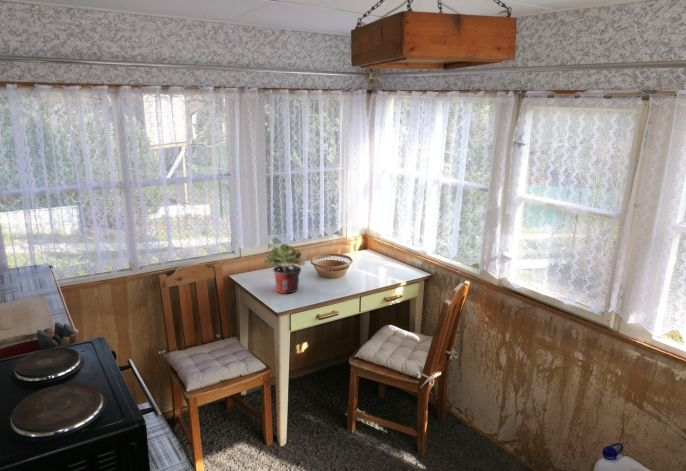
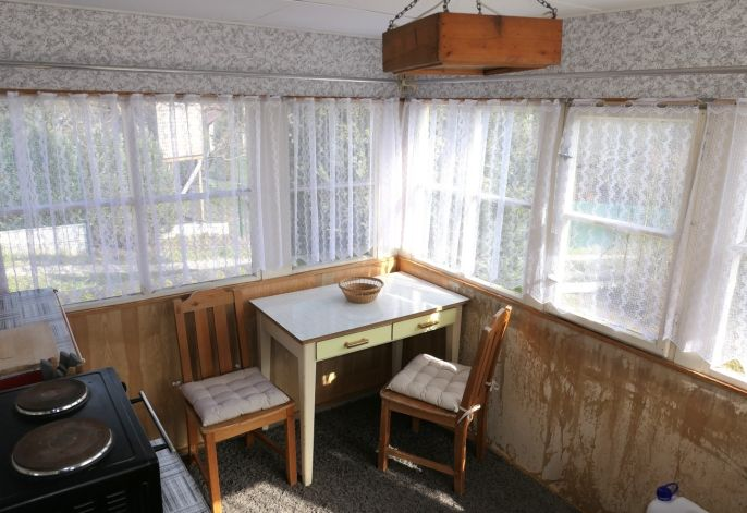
- potted plant [263,243,306,294]
